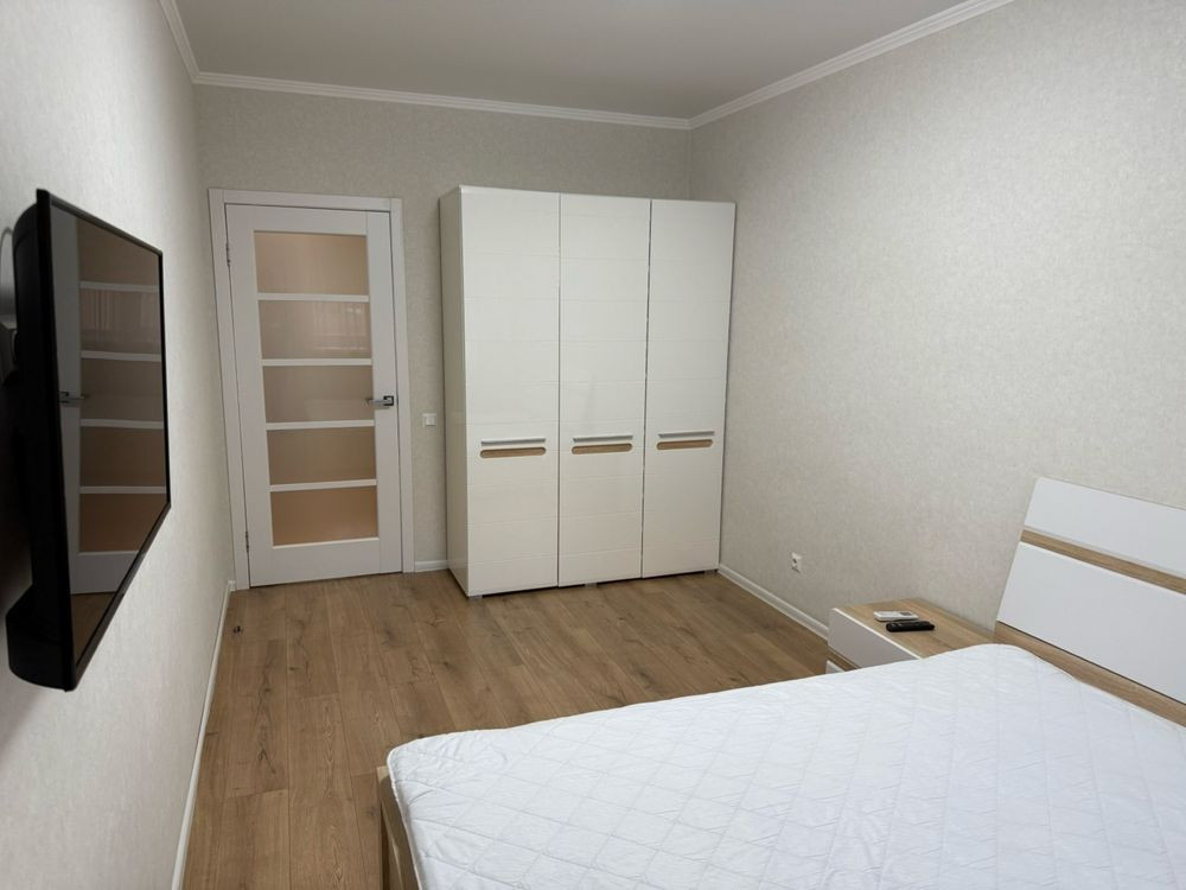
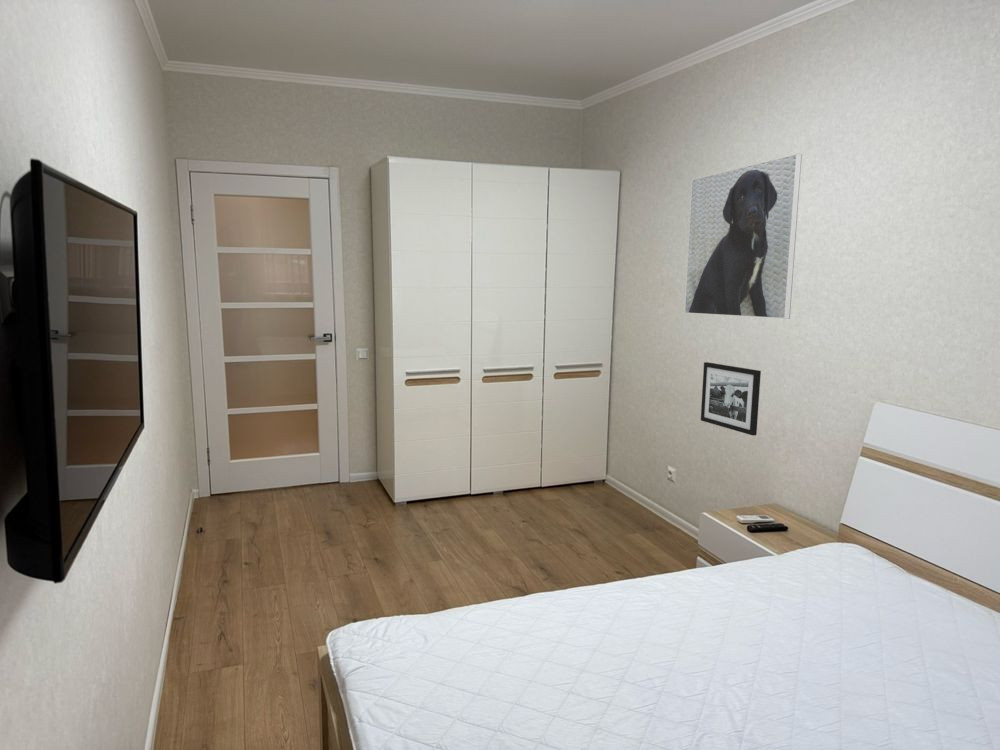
+ picture frame [700,361,762,436]
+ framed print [684,153,803,320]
